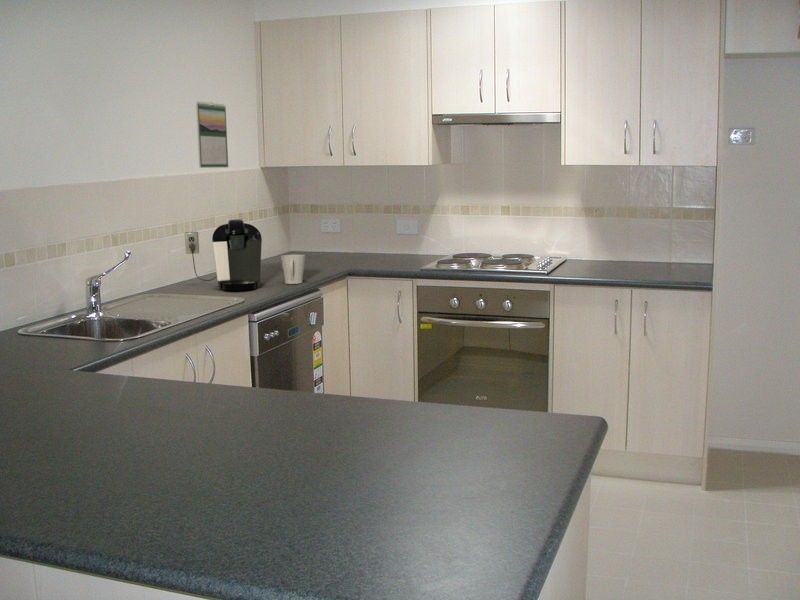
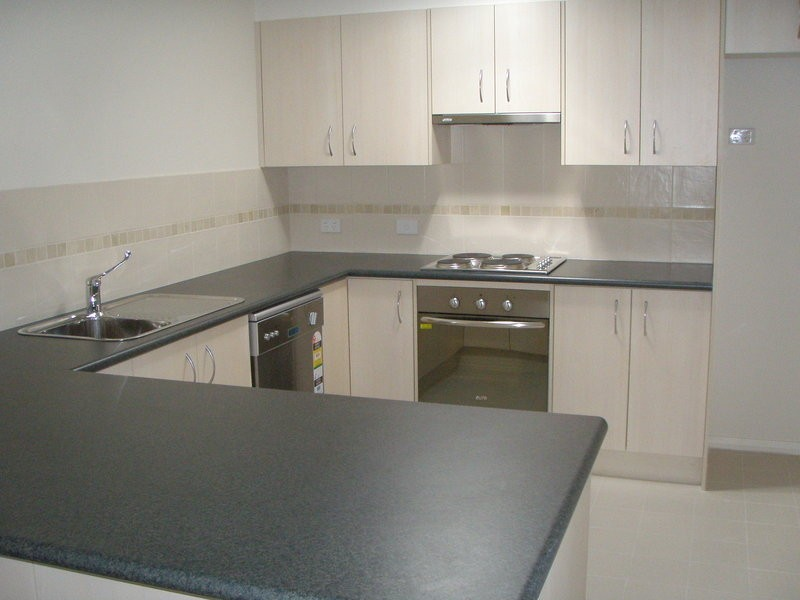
- mug [280,254,306,285]
- coffee maker [184,218,263,292]
- calendar [195,100,229,169]
